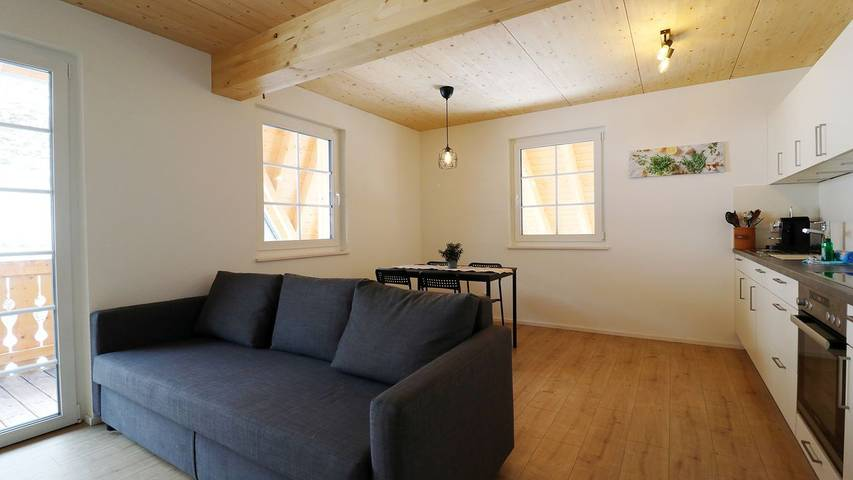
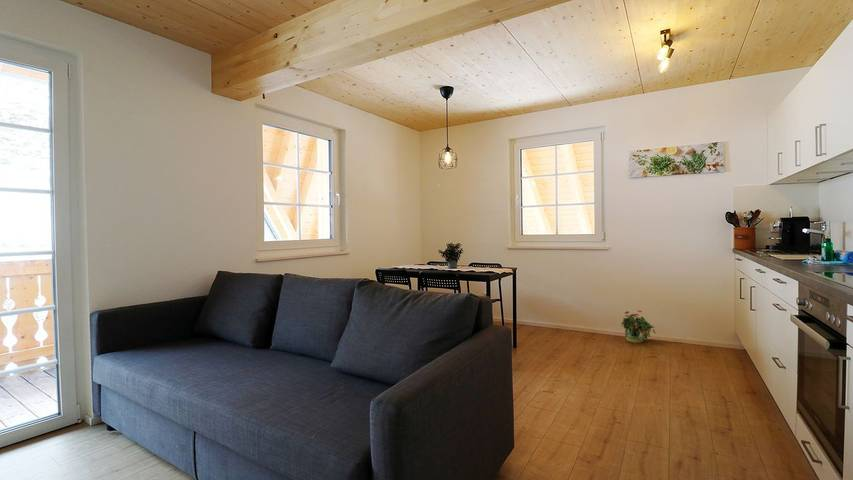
+ potted plant [620,309,656,344]
